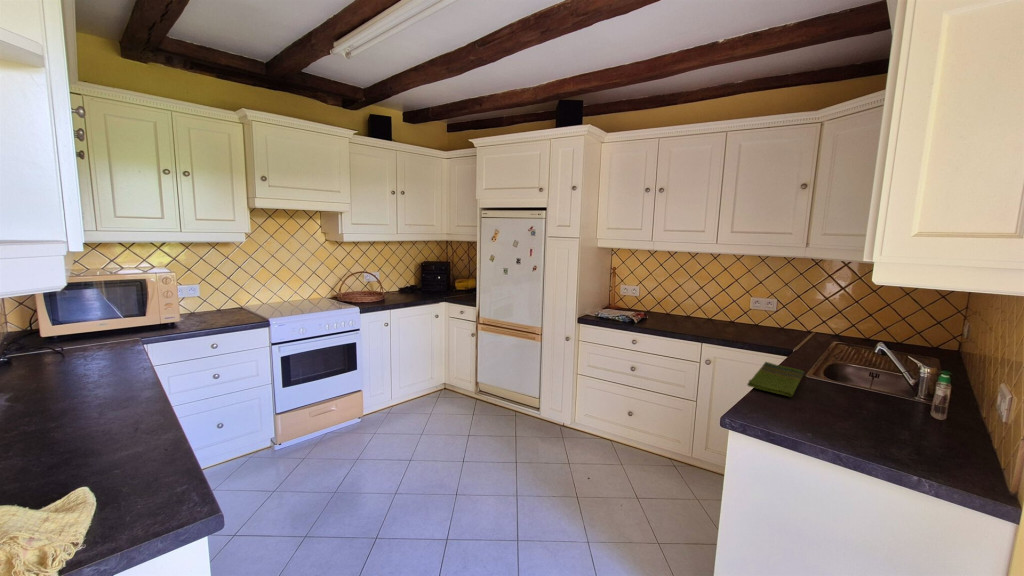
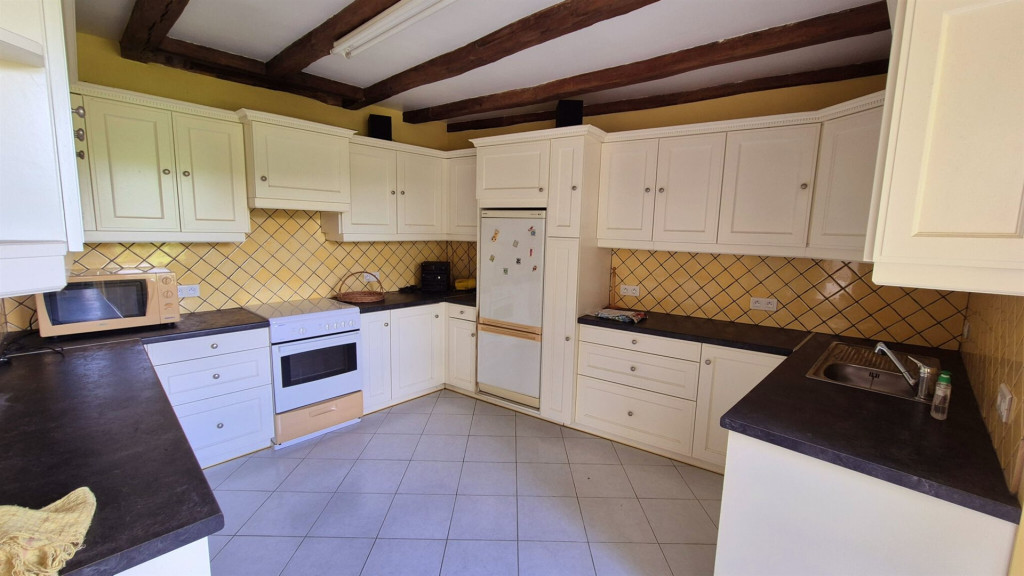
- dish towel [746,361,805,398]
